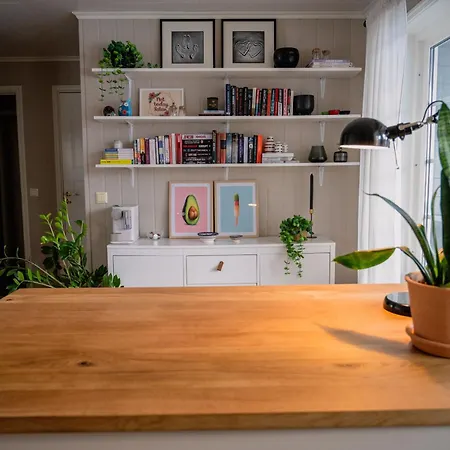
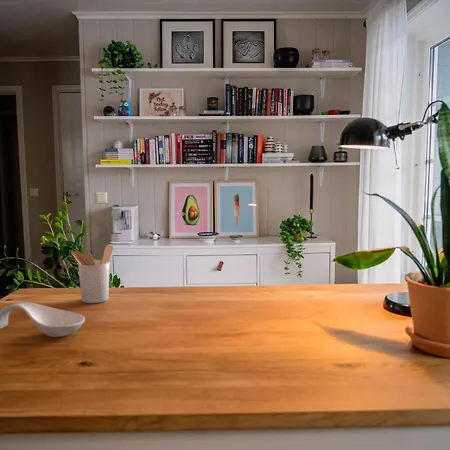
+ spoon rest [0,301,86,338]
+ utensil holder [70,244,114,304]
